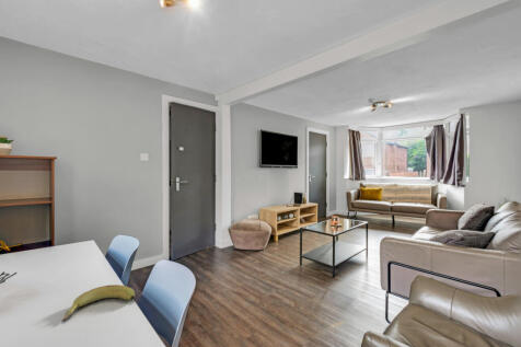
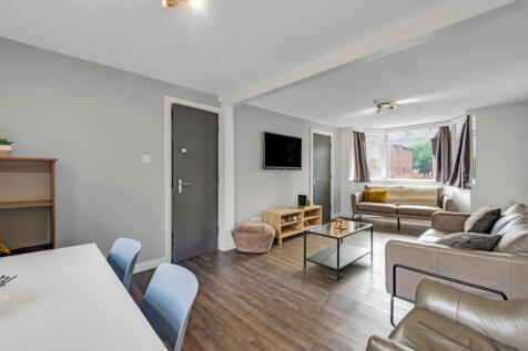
- banana [60,284,136,322]
